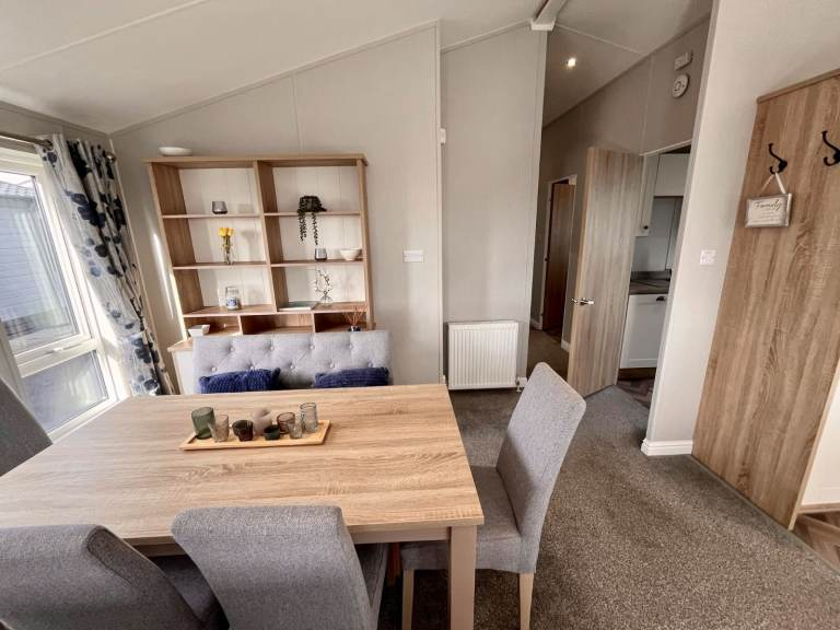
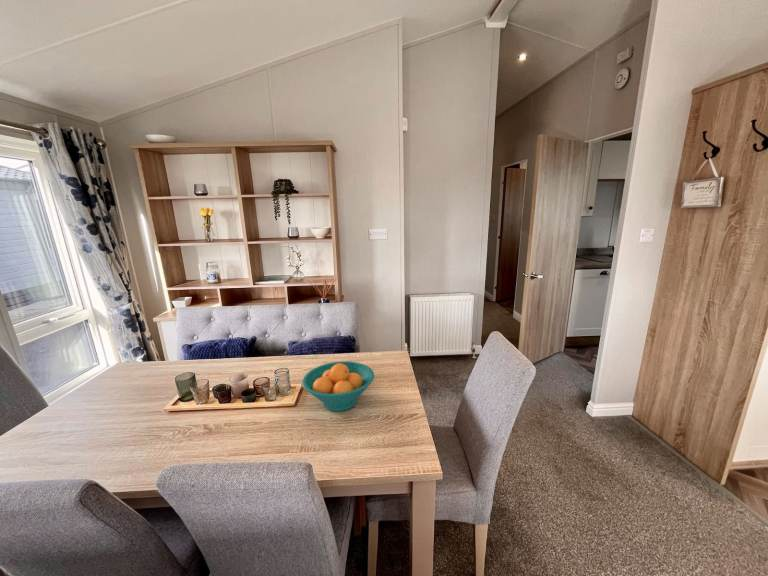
+ fruit bowl [301,360,375,412]
